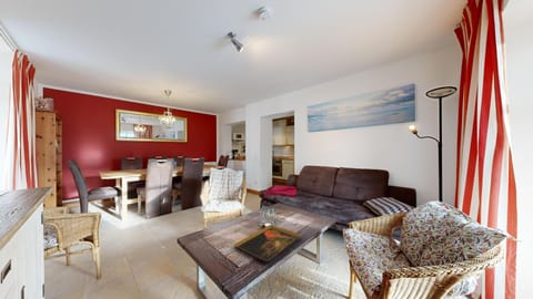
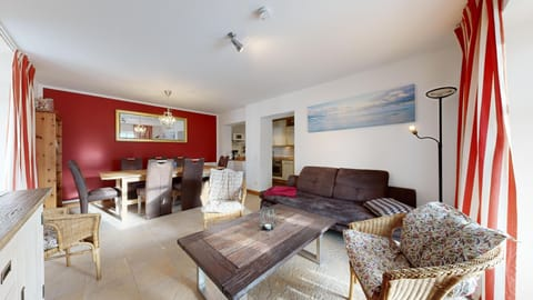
- decorative tray [233,224,302,265]
